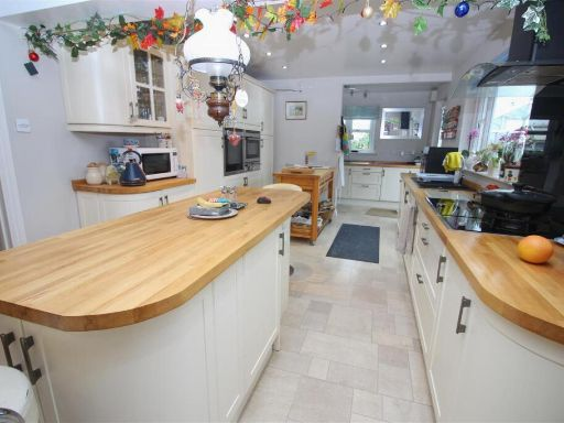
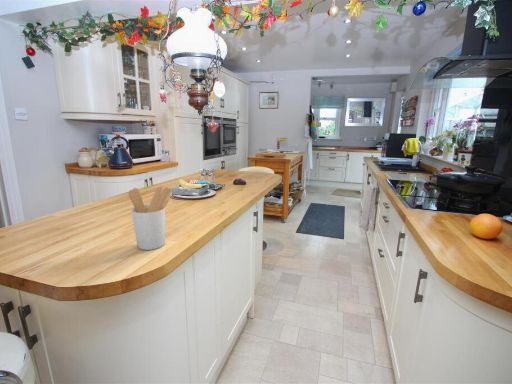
+ utensil holder [127,185,173,251]
